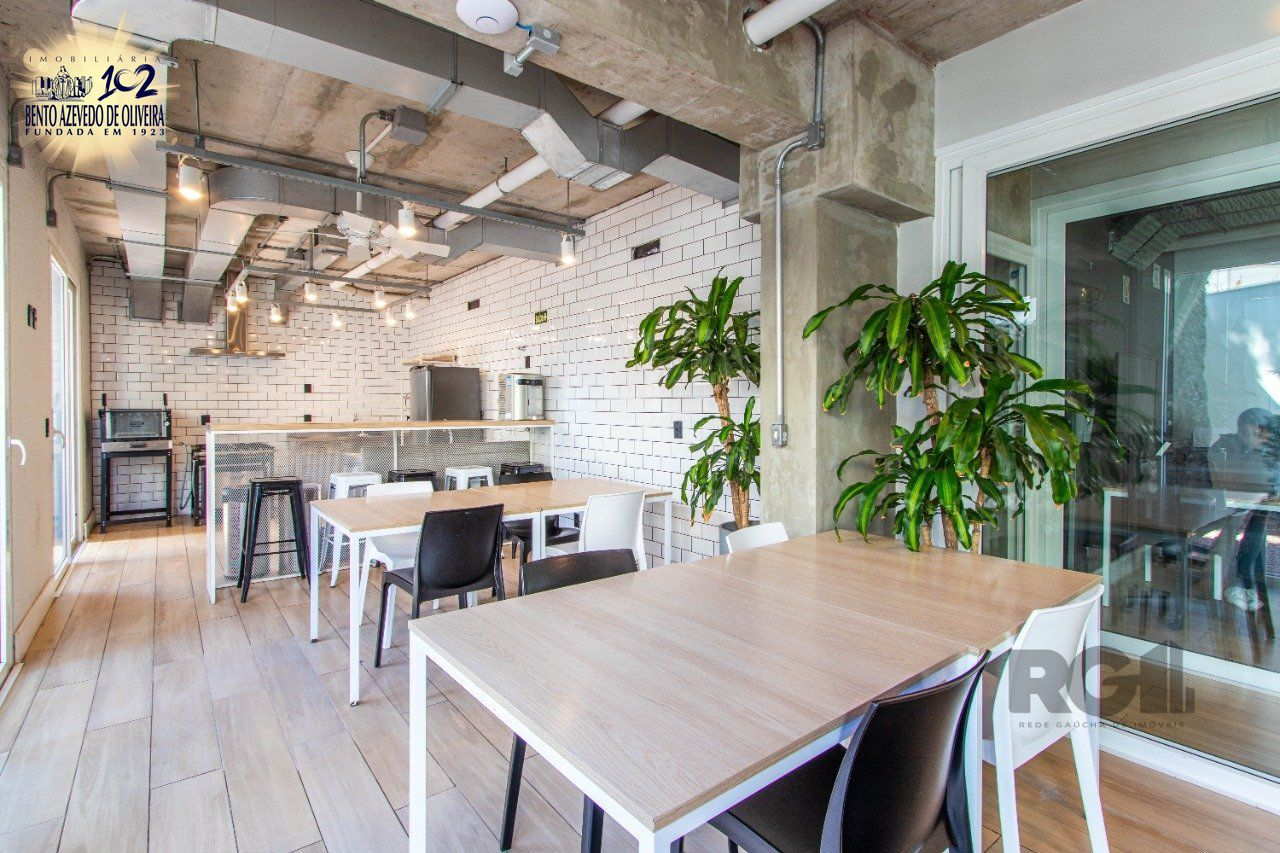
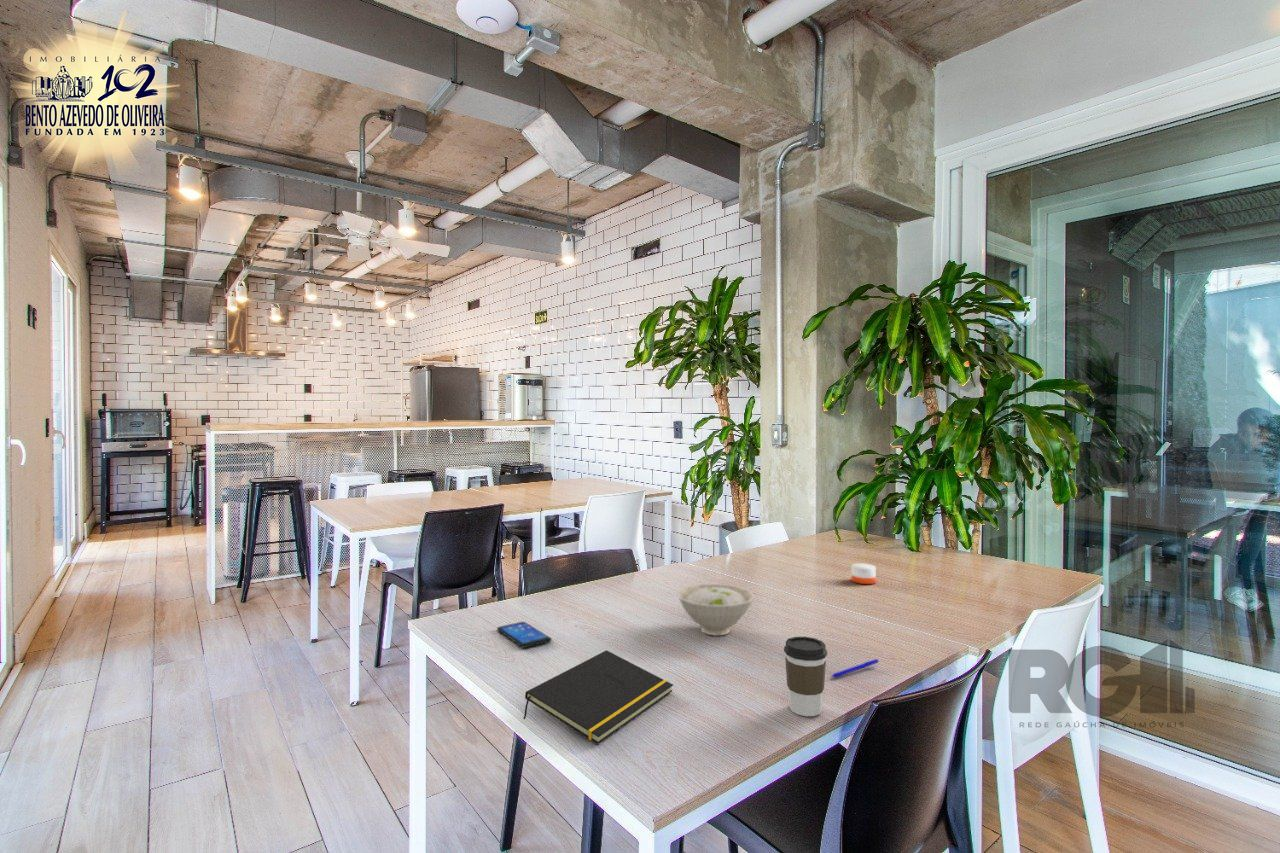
+ smartphone [496,621,553,649]
+ candle [850,559,877,585]
+ pen [830,658,880,679]
+ bowl [675,583,756,636]
+ coffee cup [783,636,828,717]
+ notepad [522,649,674,745]
